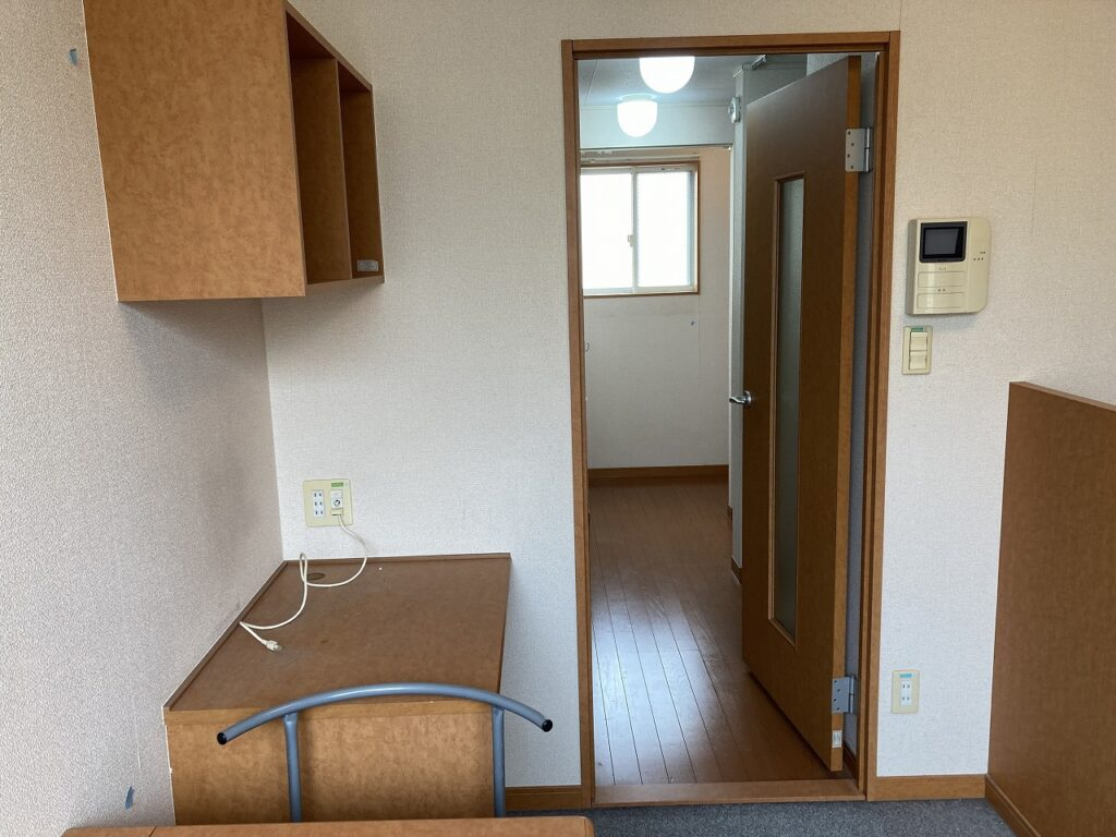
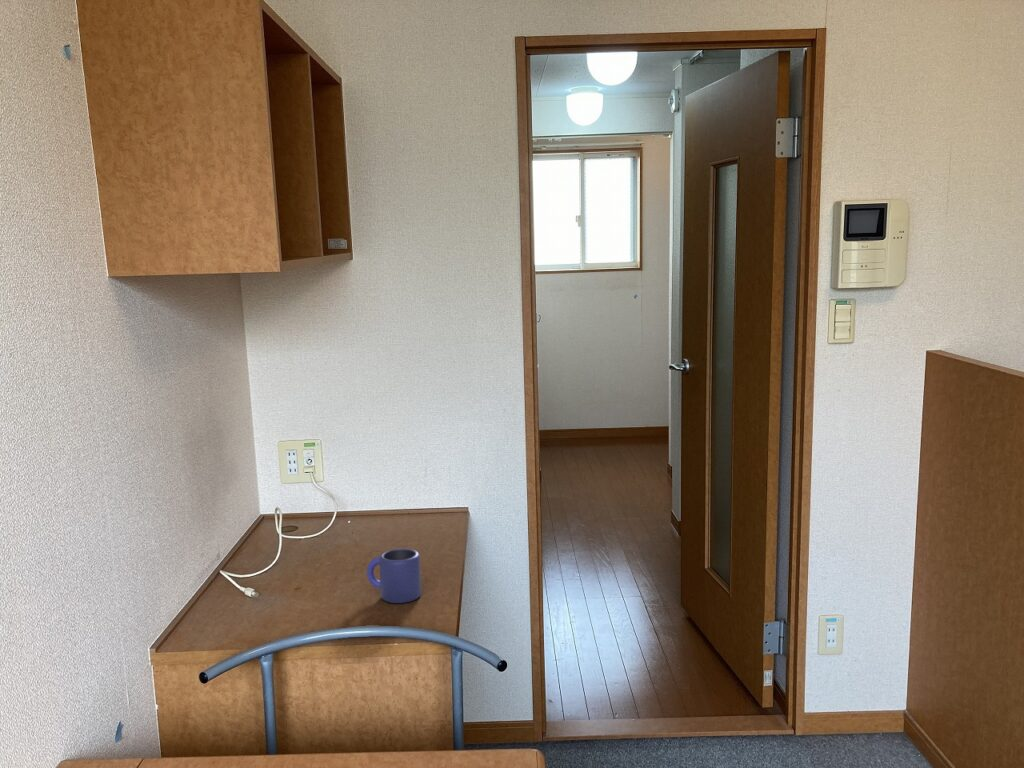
+ mug [366,548,422,604]
